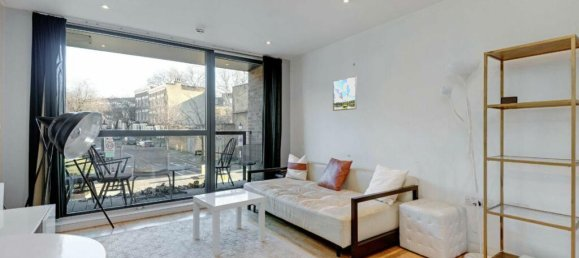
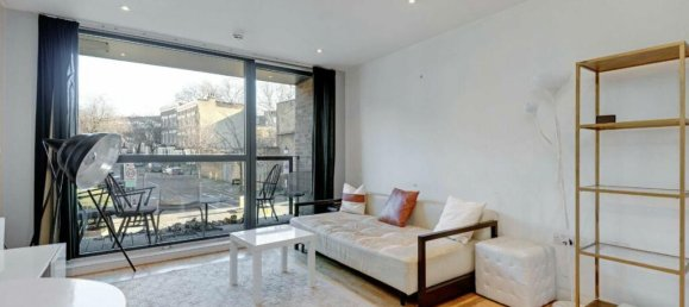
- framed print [332,75,358,112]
